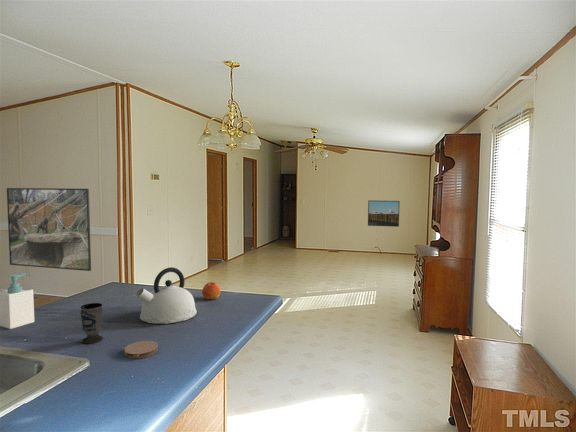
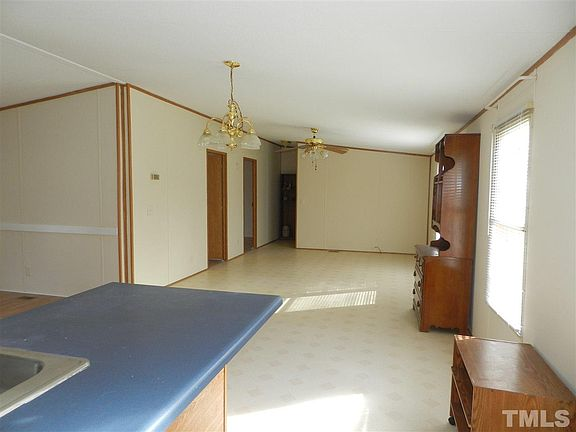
- coaster [124,340,159,359]
- cup [80,302,104,344]
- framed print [367,200,401,228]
- apple [201,281,221,300]
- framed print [6,187,92,272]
- soap bottle [0,272,35,330]
- kettle [135,266,198,325]
